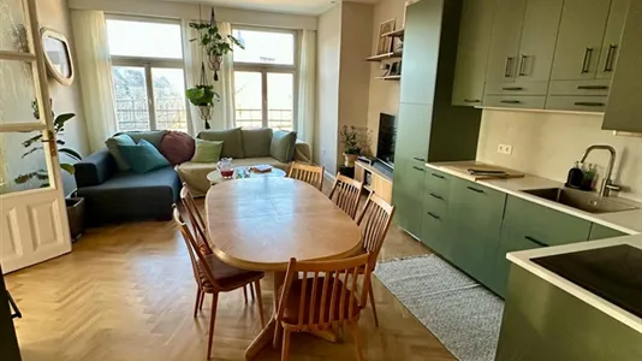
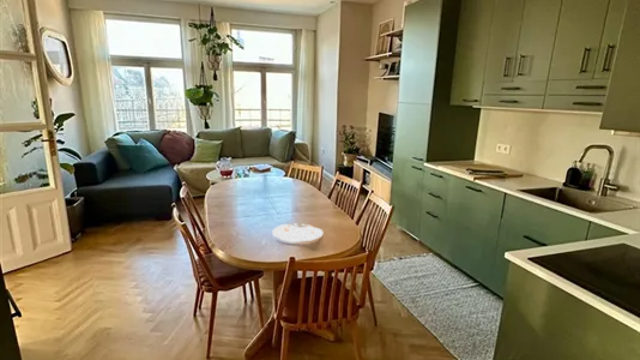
+ plate [271,222,324,244]
